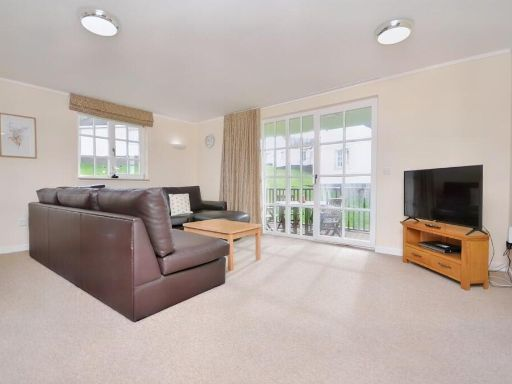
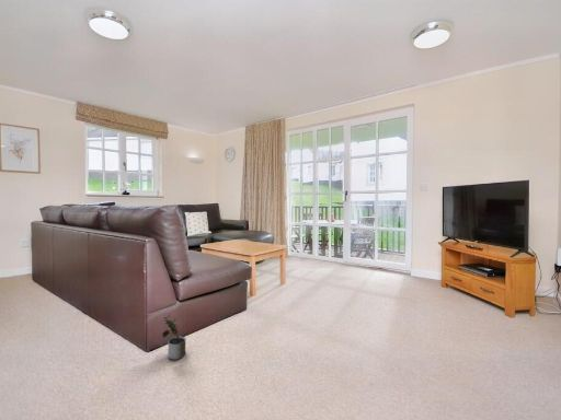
+ potted plant [161,313,187,361]
